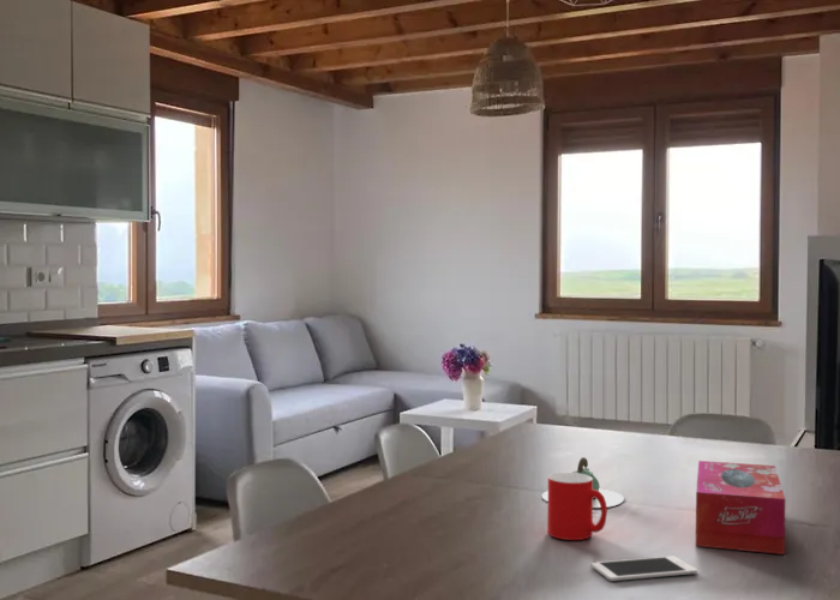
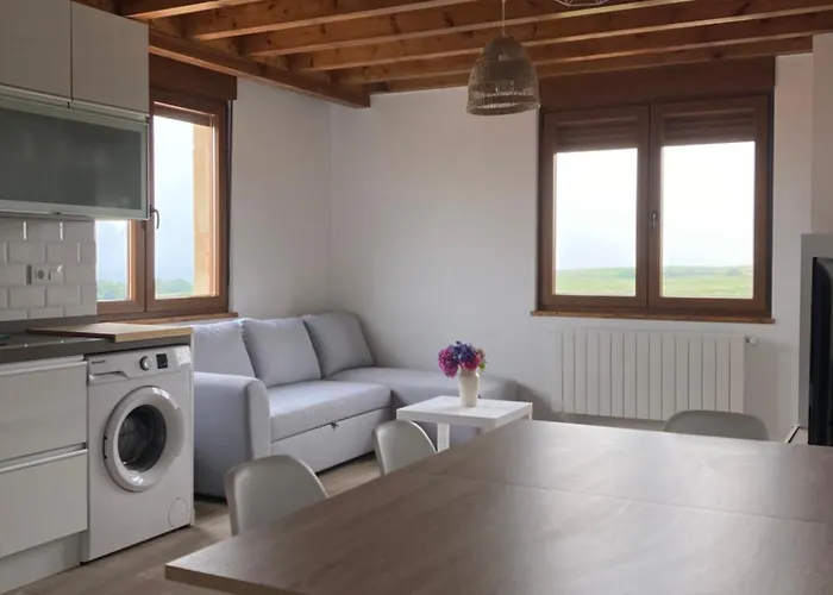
- cup [546,472,608,541]
- tissue box [695,460,786,556]
- teapot [541,456,625,509]
- cell phone [590,554,698,582]
